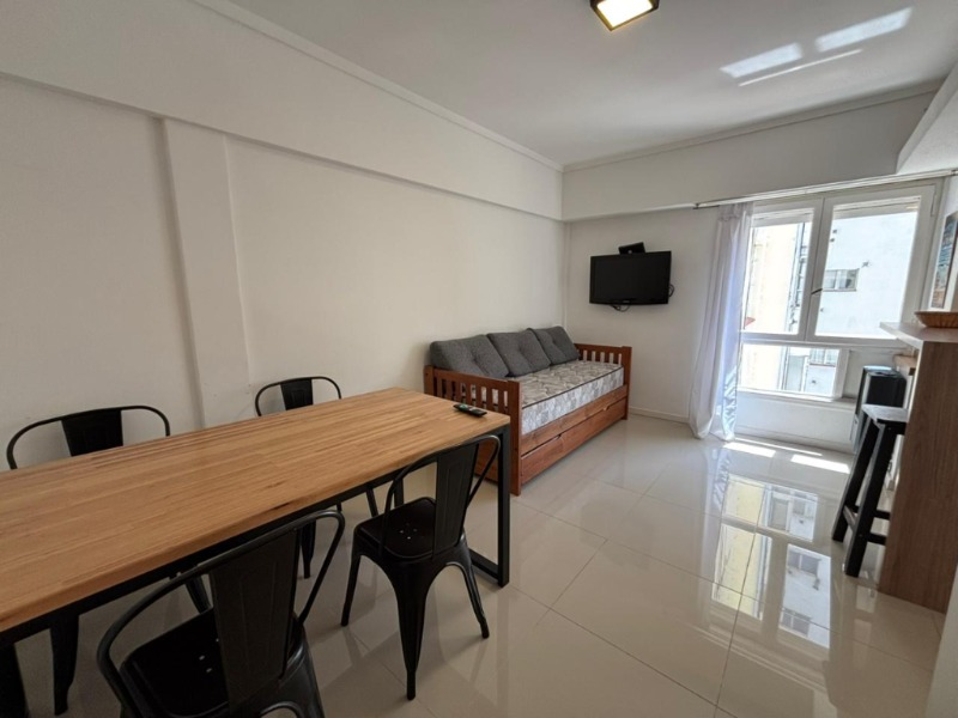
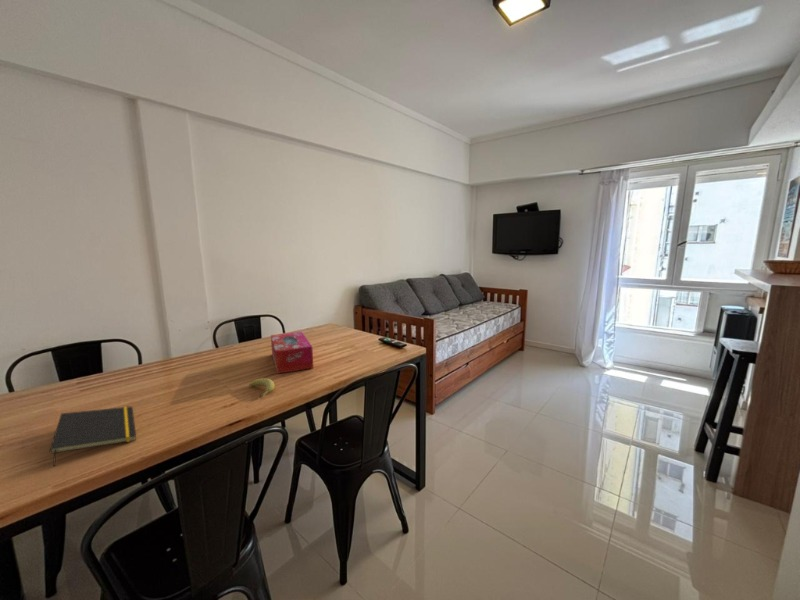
+ tissue box [270,331,314,375]
+ notepad [49,405,137,467]
+ fruit [248,377,276,399]
